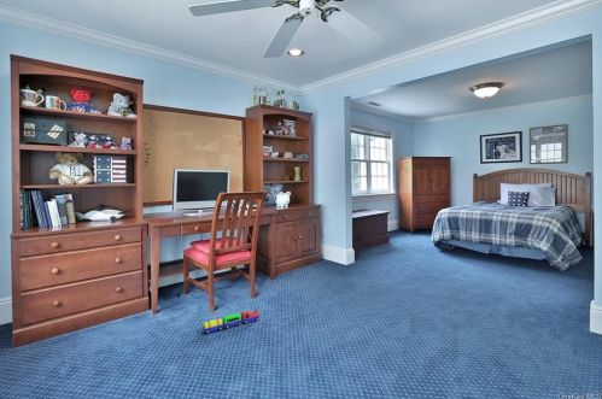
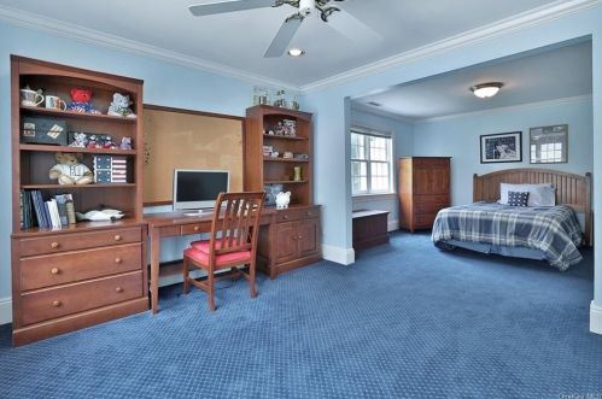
- toy train [201,309,261,335]
